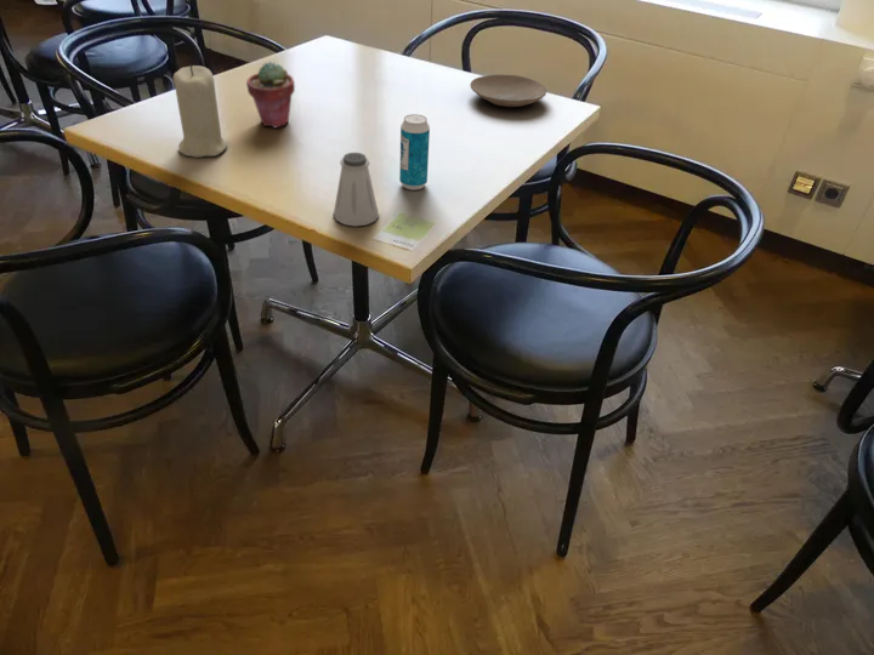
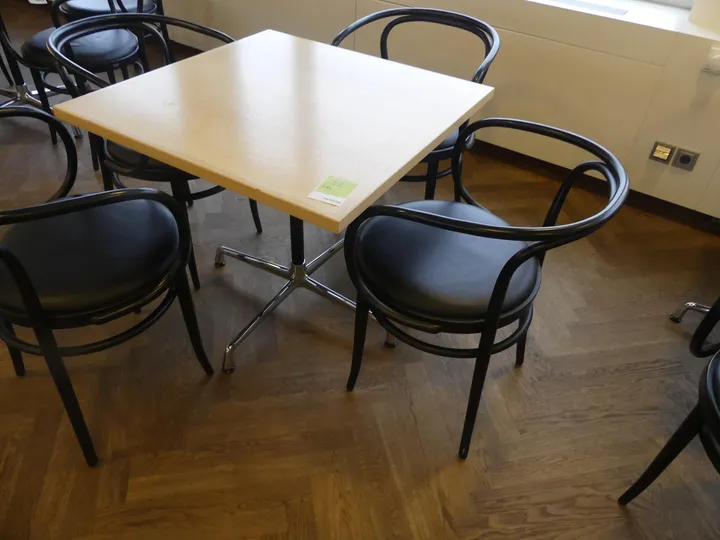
- beverage can [398,113,431,190]
- plate [469,73,547,108]
- potted succulent [245,61,296,129]
- candle [172,64,228,159]
- saltshaker [333,152,380,227]
